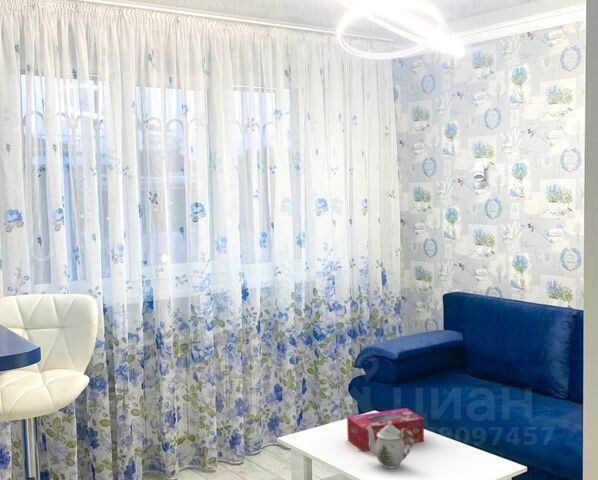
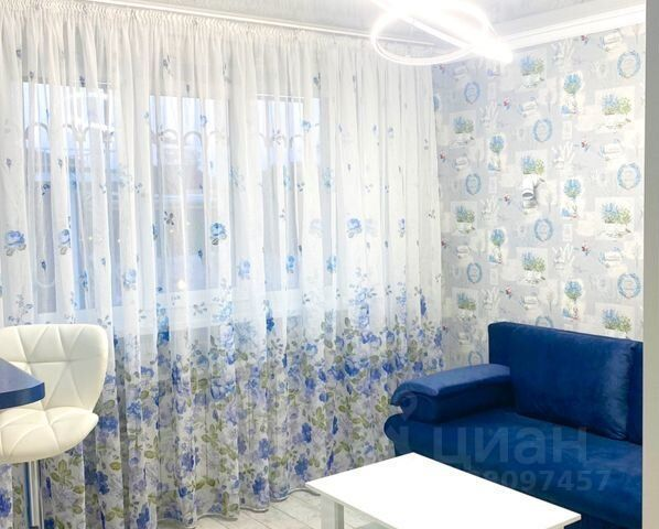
- teapot [366,421,414,469]
- tissue box [346,407,425,452]
